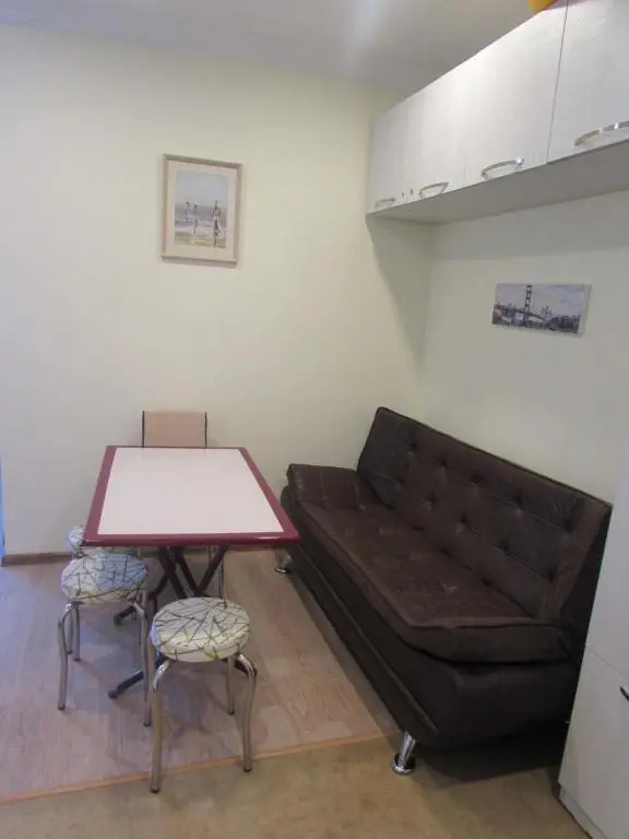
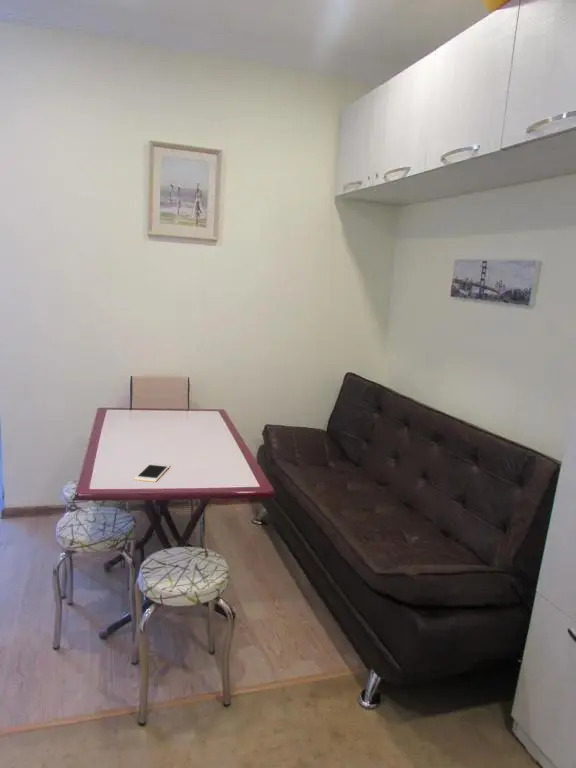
+ cell phone [133,463,171,483]
